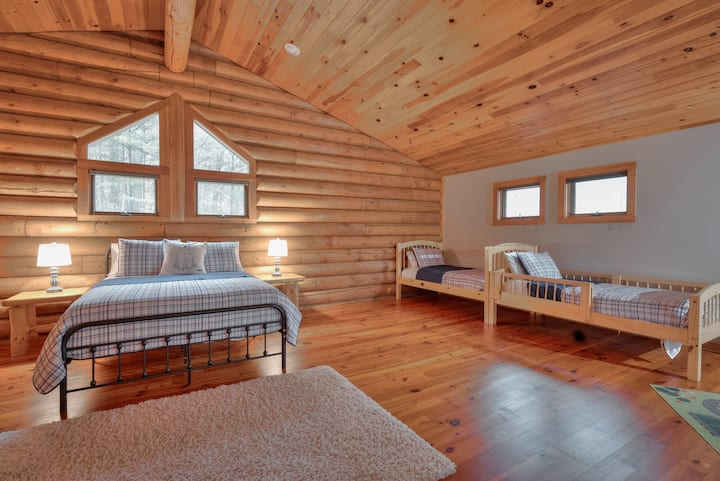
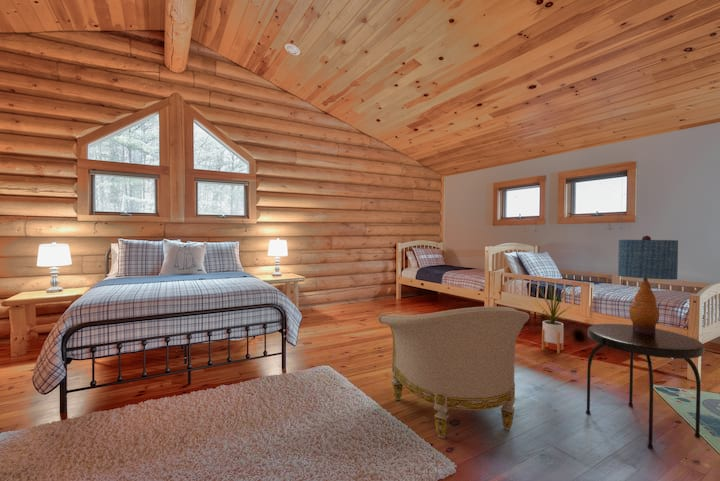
+ armchair [377,305,531,440]
+ table lamp [617,235,679,333]
+ side table [585,323,706,450]
+ house plant [533,278,575,354]
